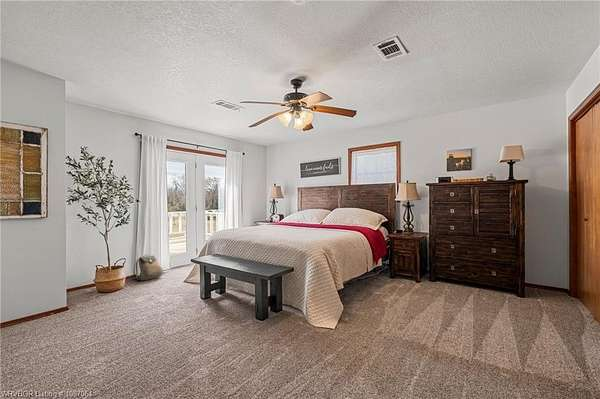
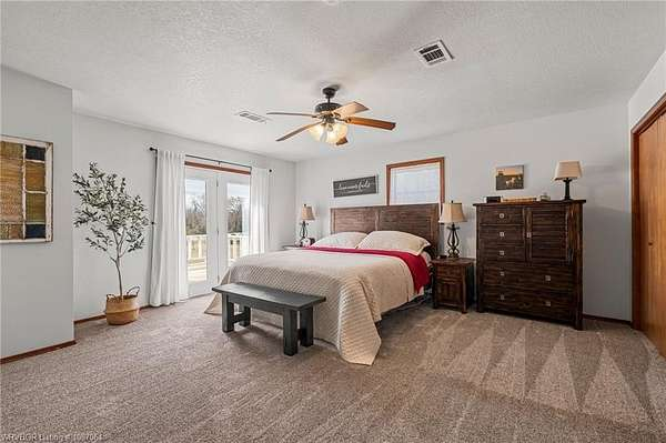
- backpack [135,254,165,281]
